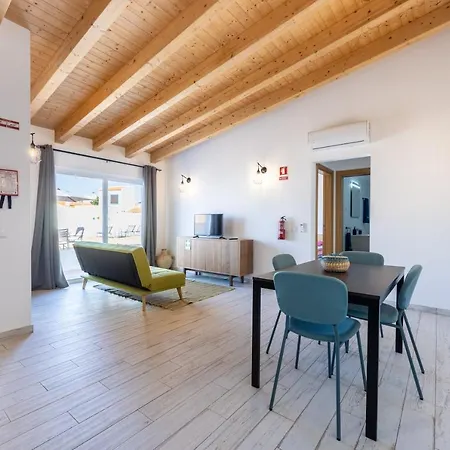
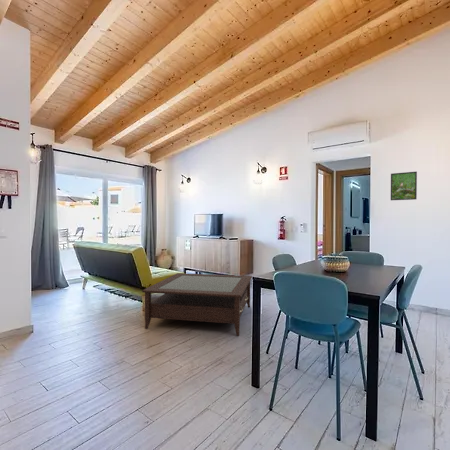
+ coffee table [141,272,253,337]
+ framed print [390,171,418,201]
